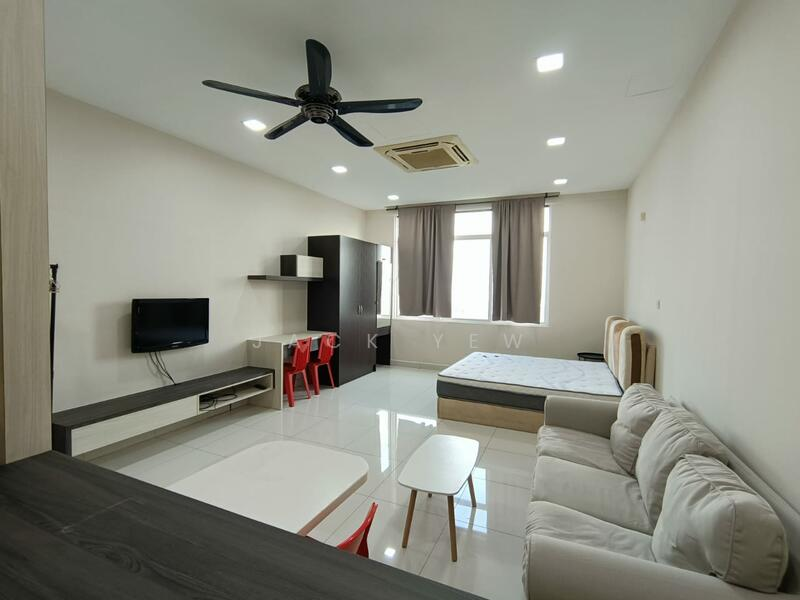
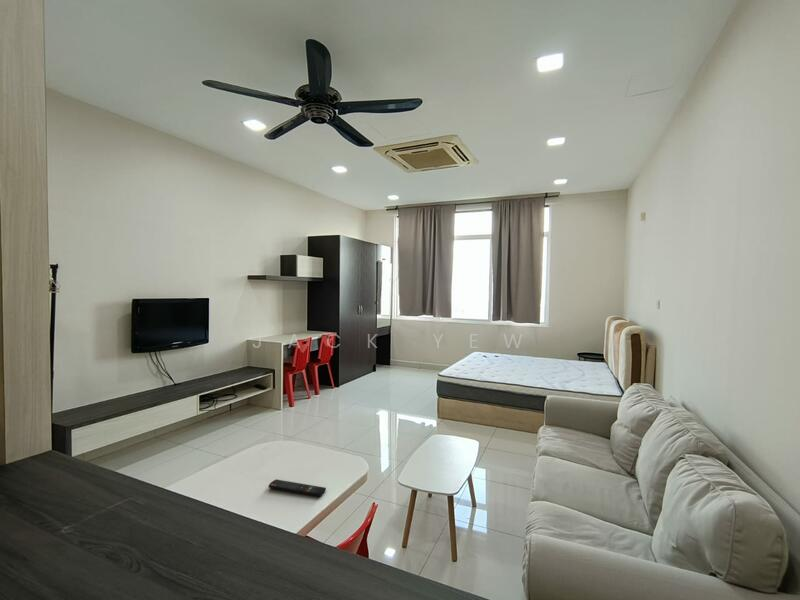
+ remote control [268,478,327,497]
